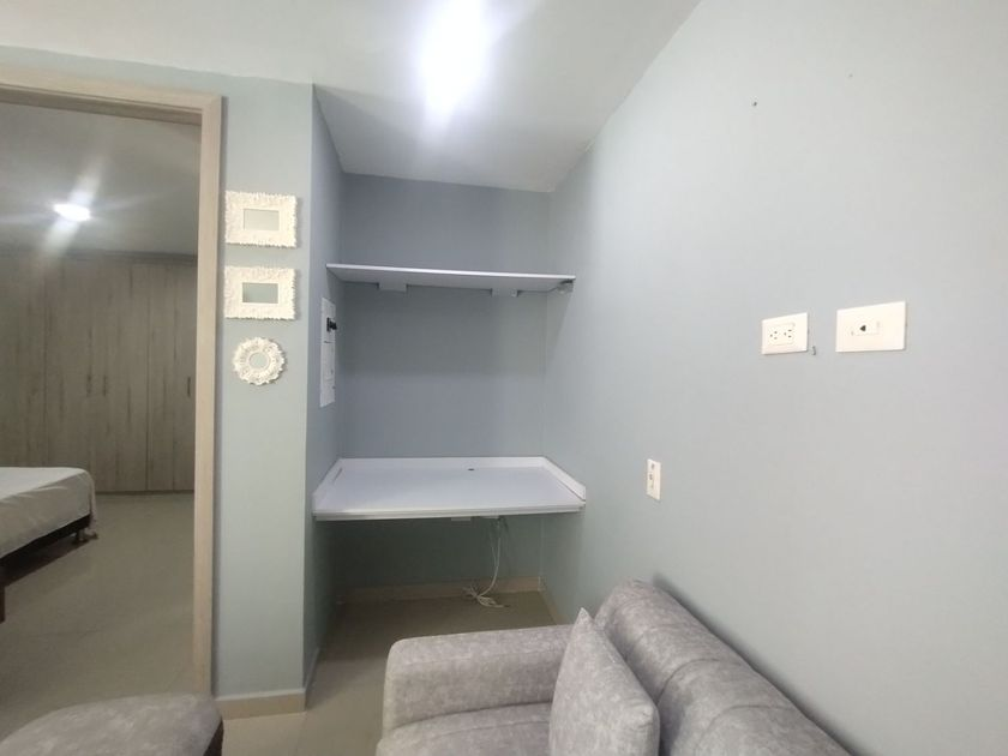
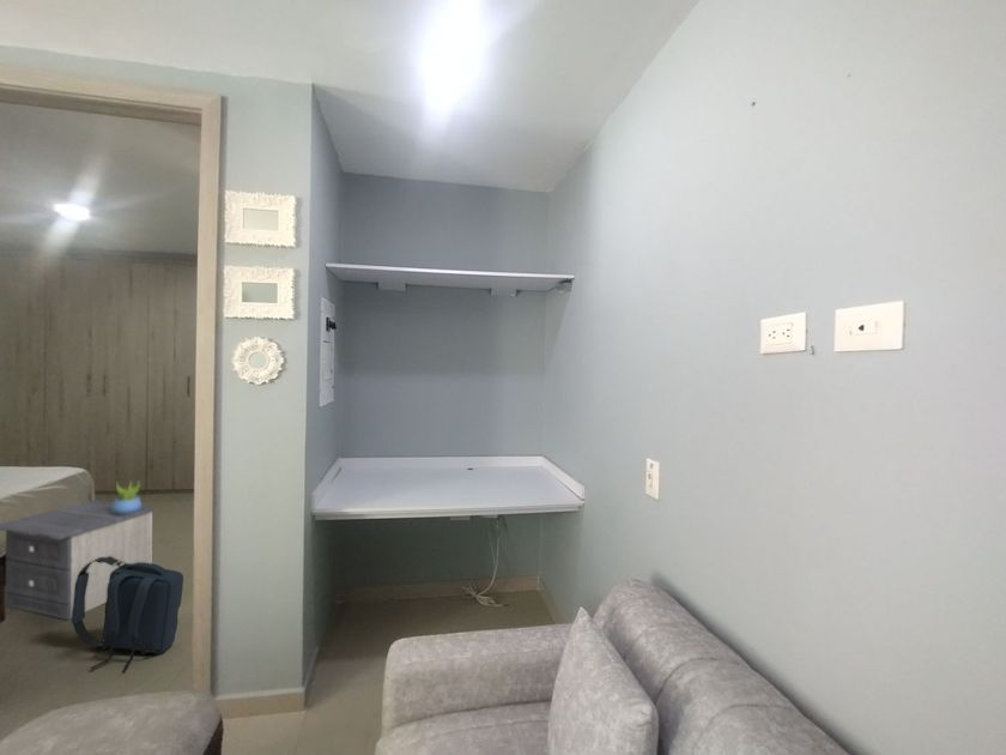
+ succulent plant [113,478,143,514]
+ nightstand [0,499,156,621]
+ backpack [71,556,184,675]
